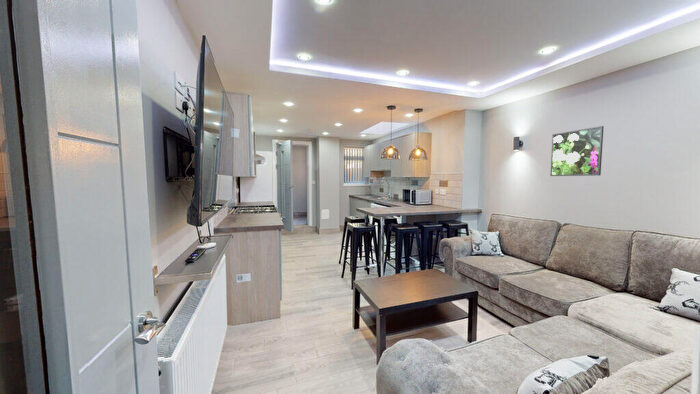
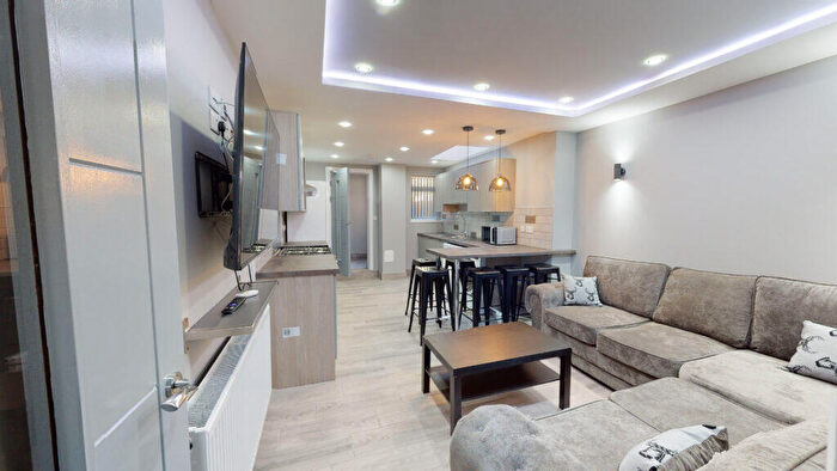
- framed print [549,125,605,177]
